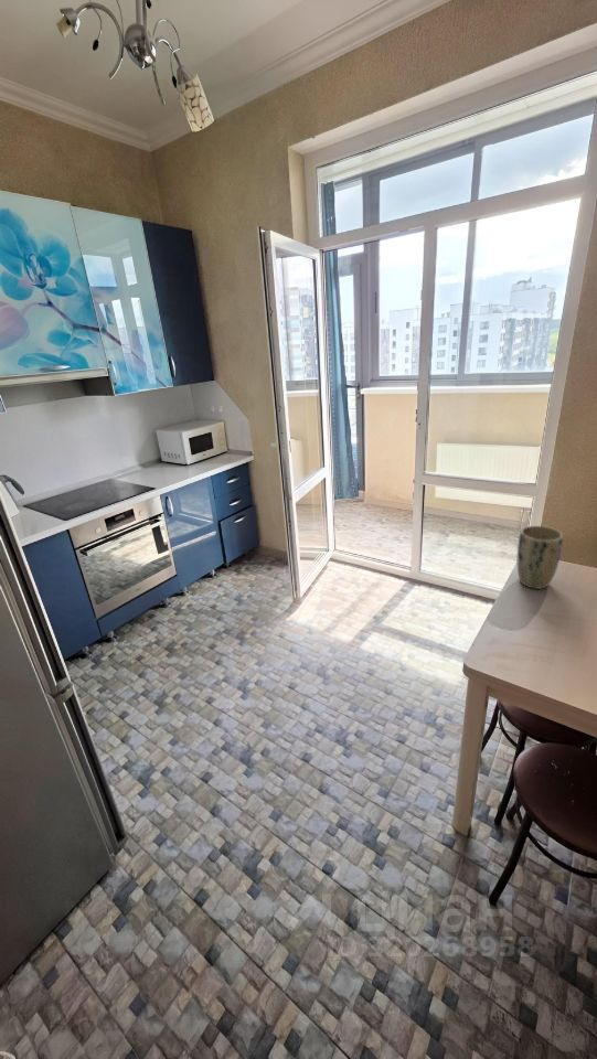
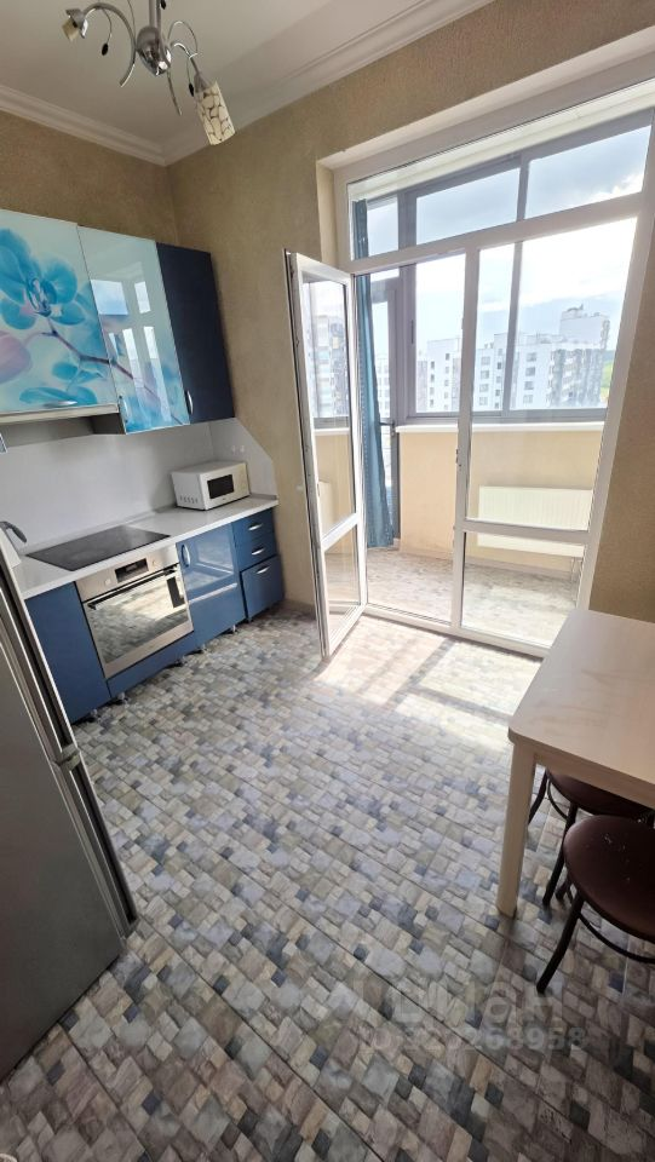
- plant pot [516,525,564,590]
